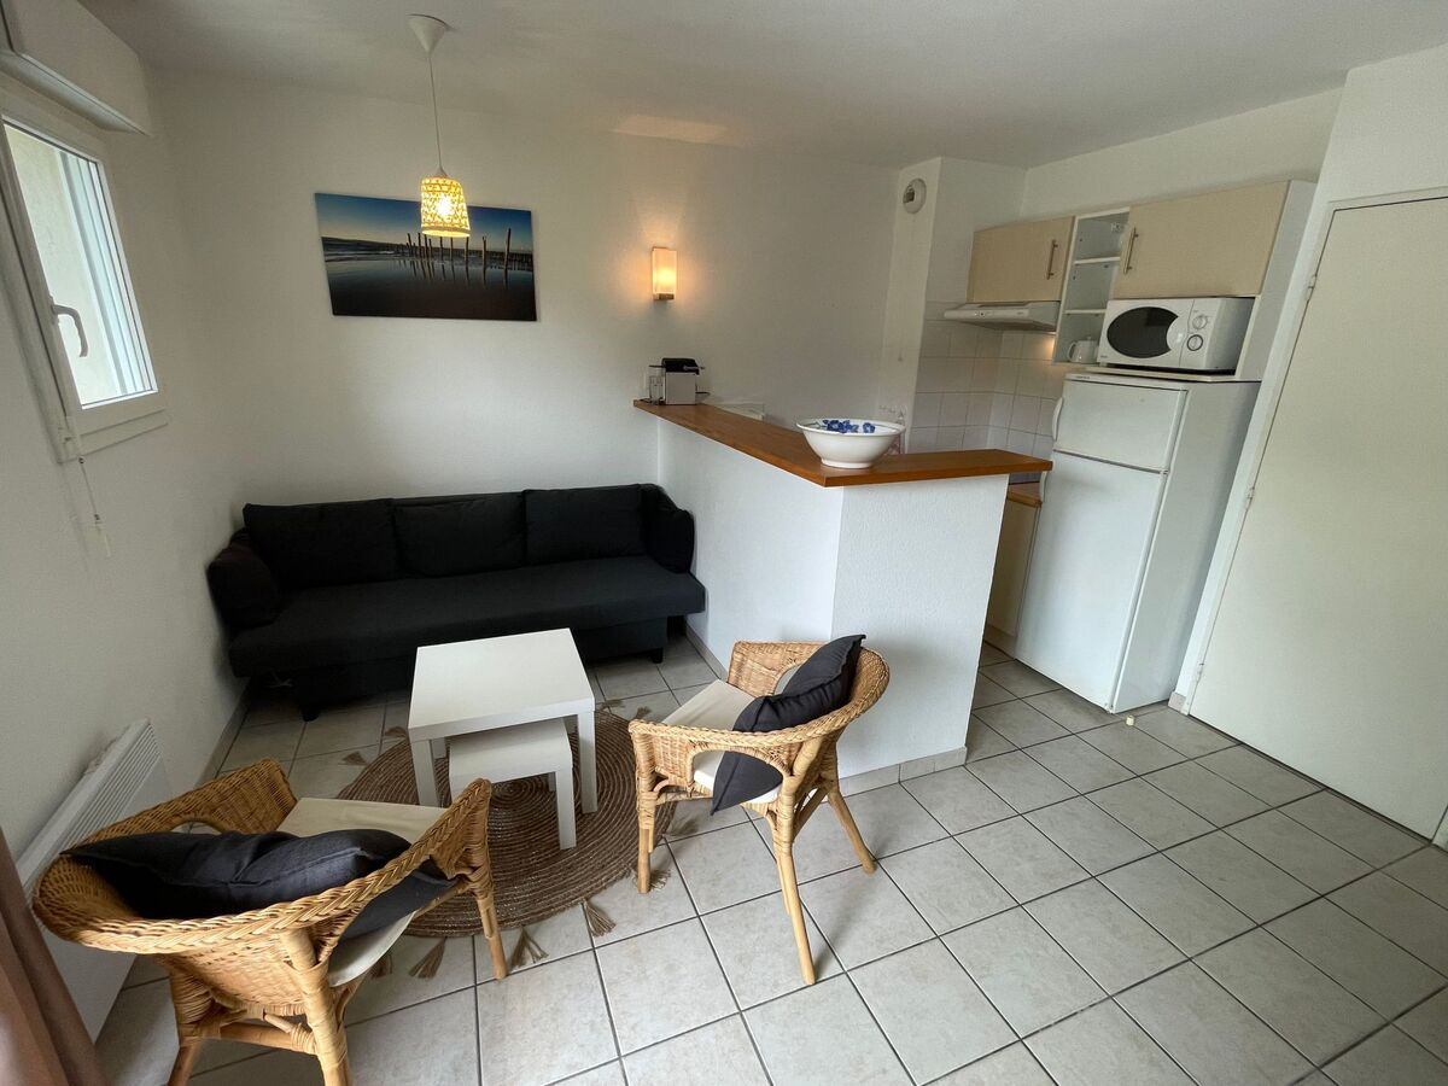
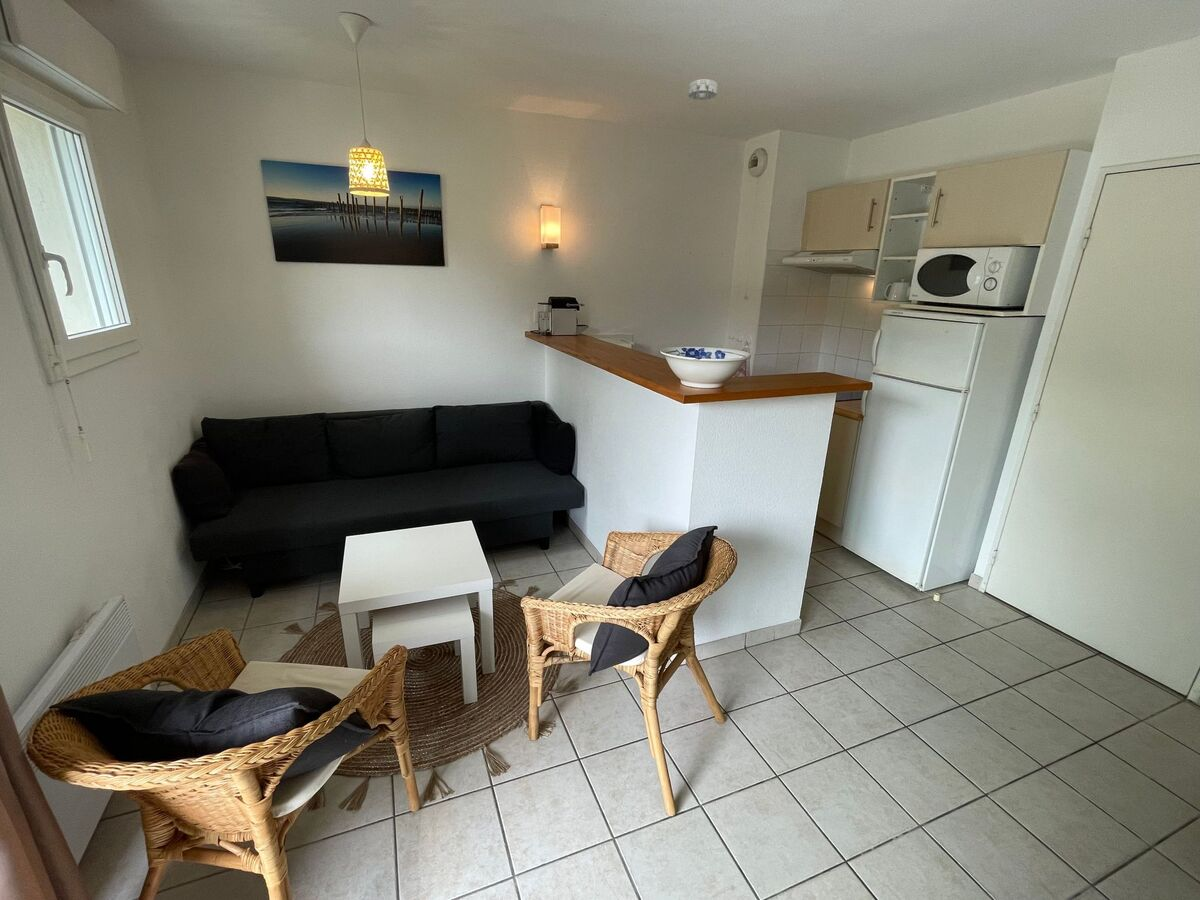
+ smoke detector [687,78,718,101]
